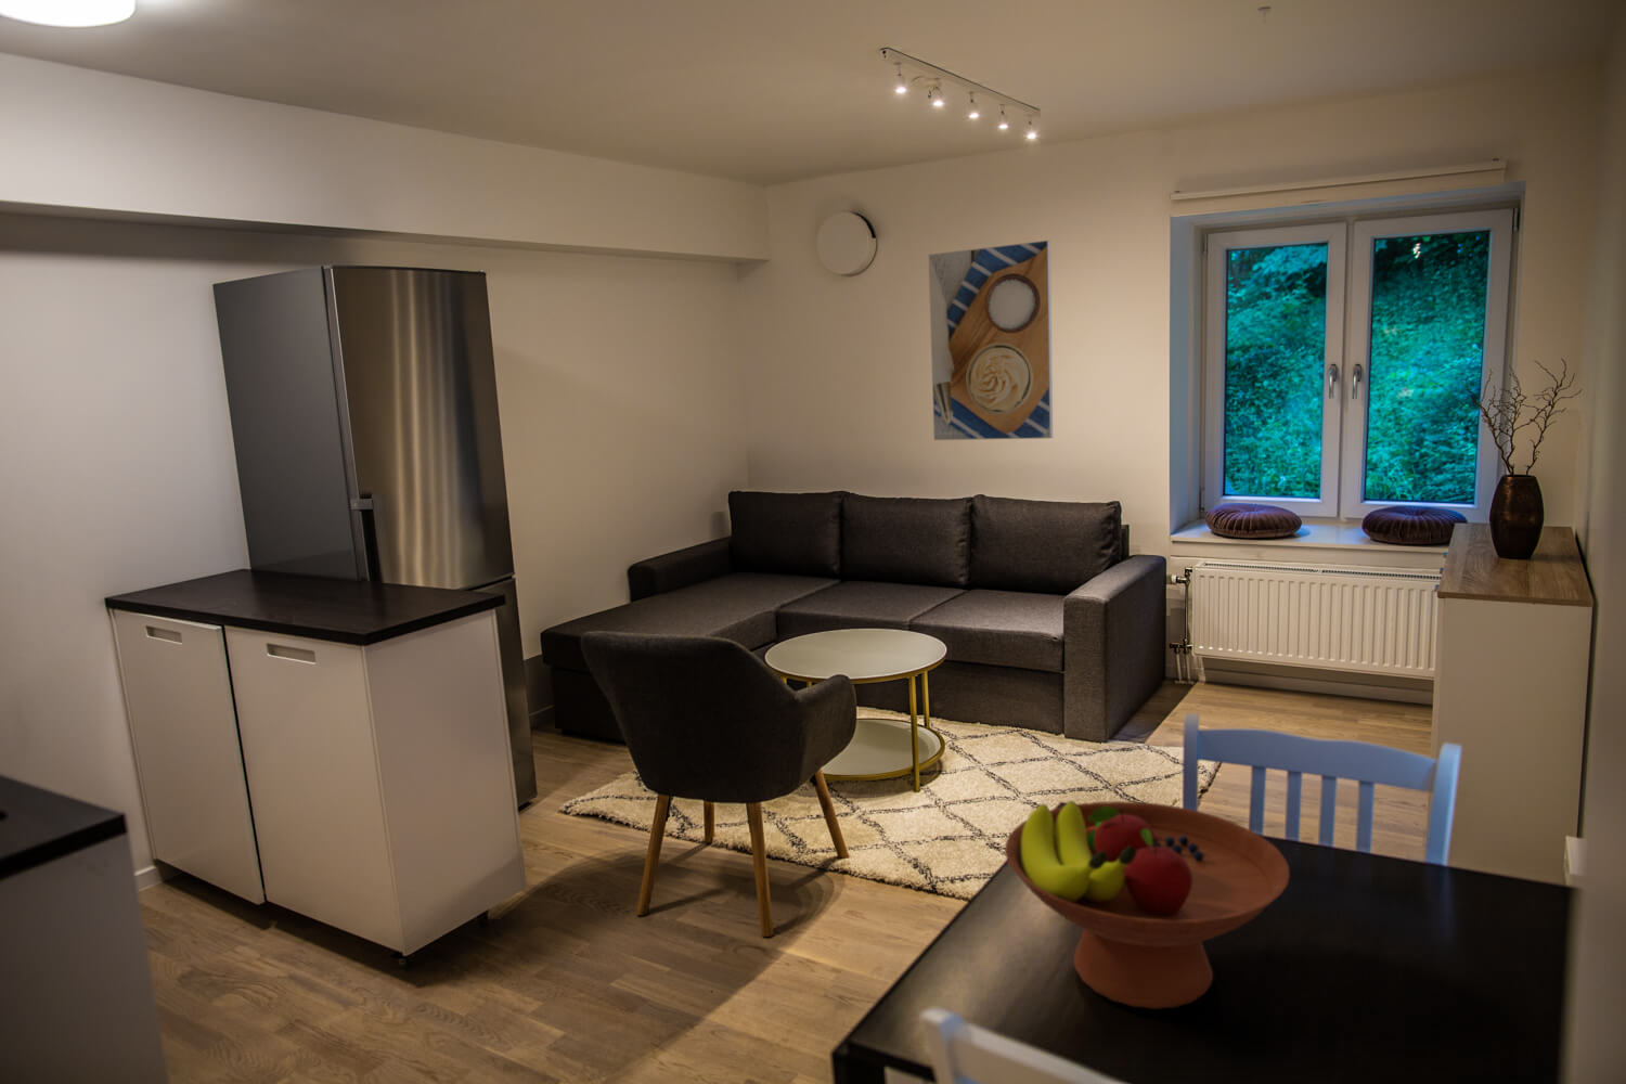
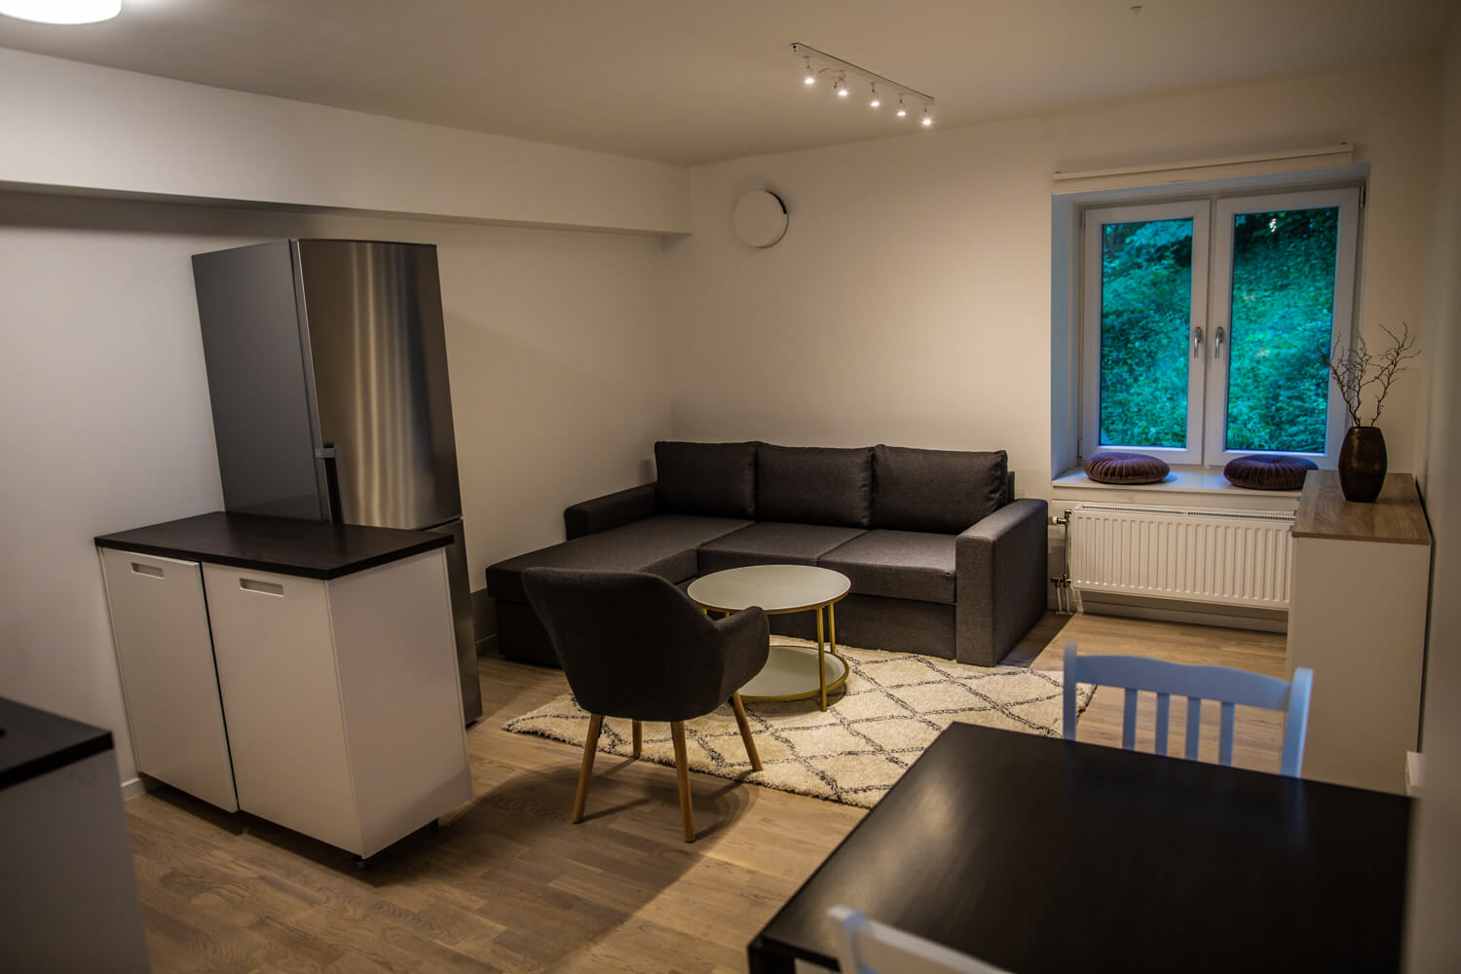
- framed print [928,240,1054,442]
- fruit bowl [1004,800,1291,1010]
